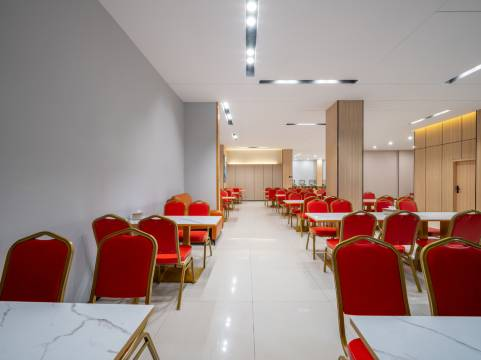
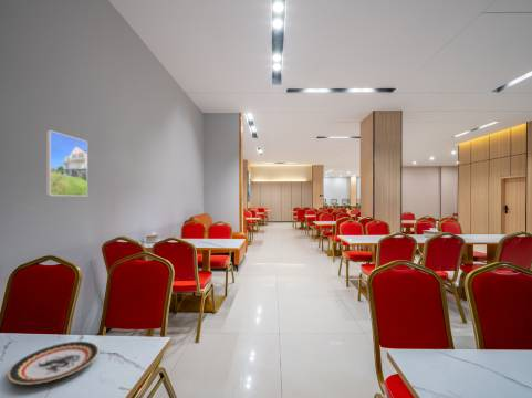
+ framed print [45,129,88,197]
+ plate [7,341,101,386]
